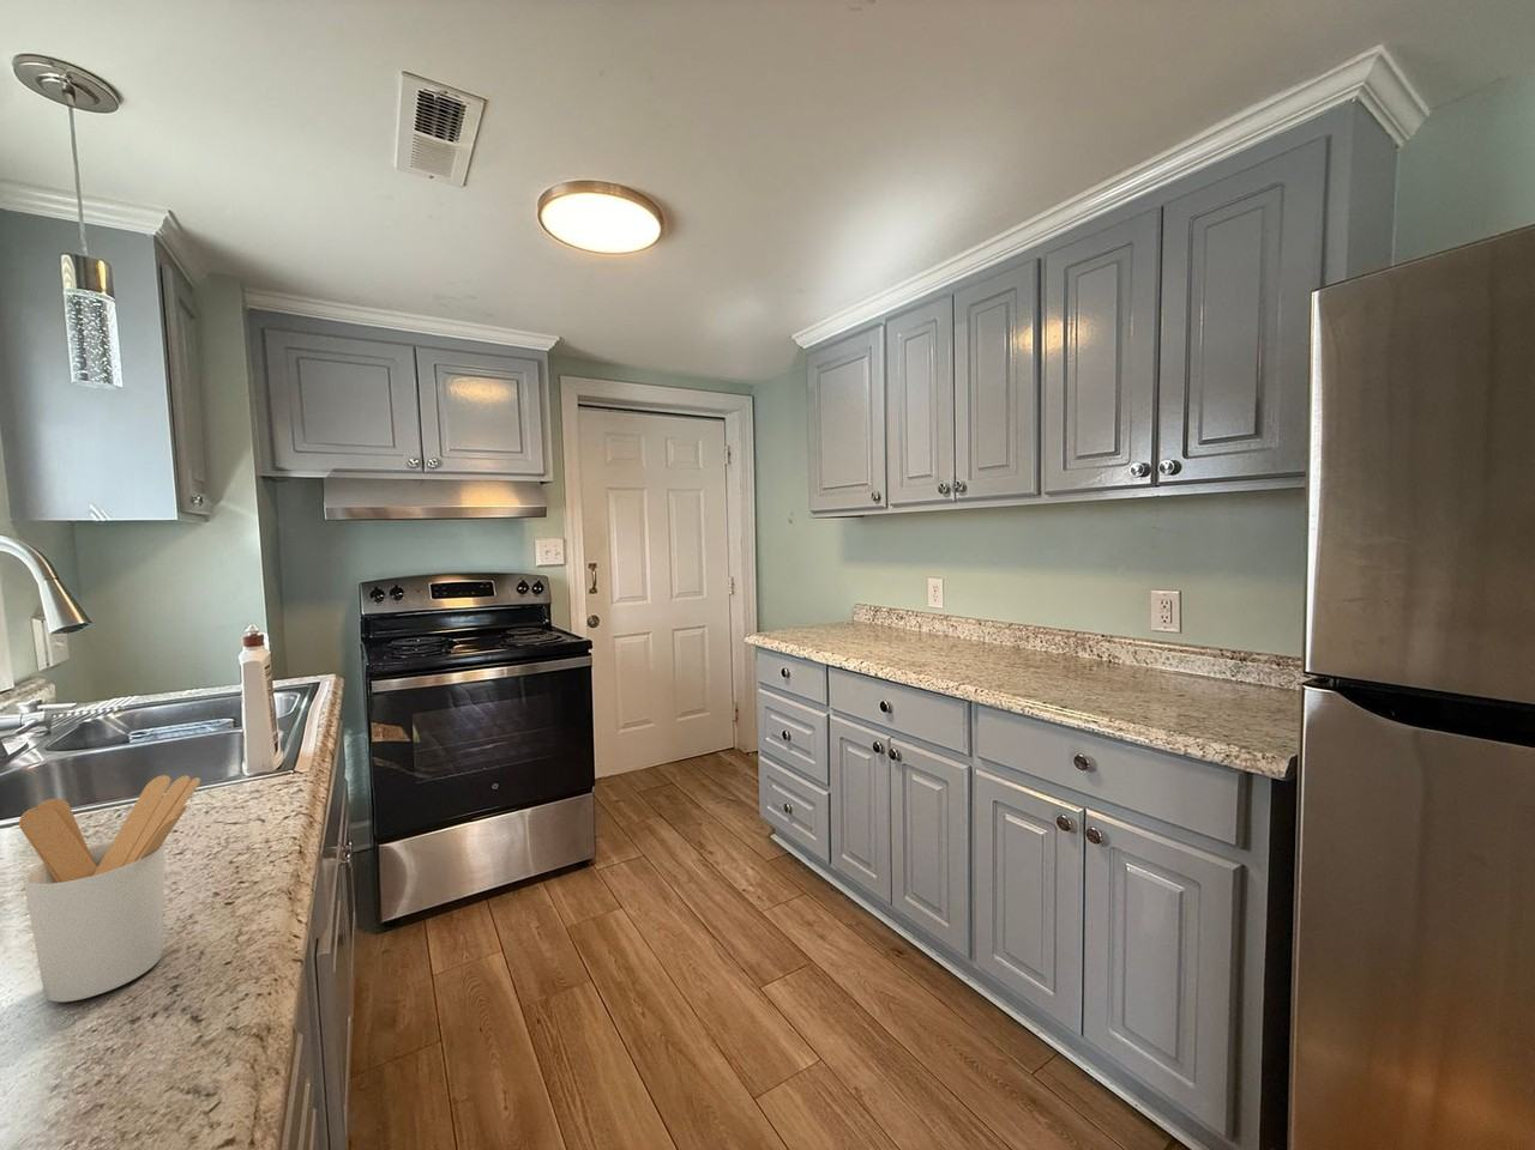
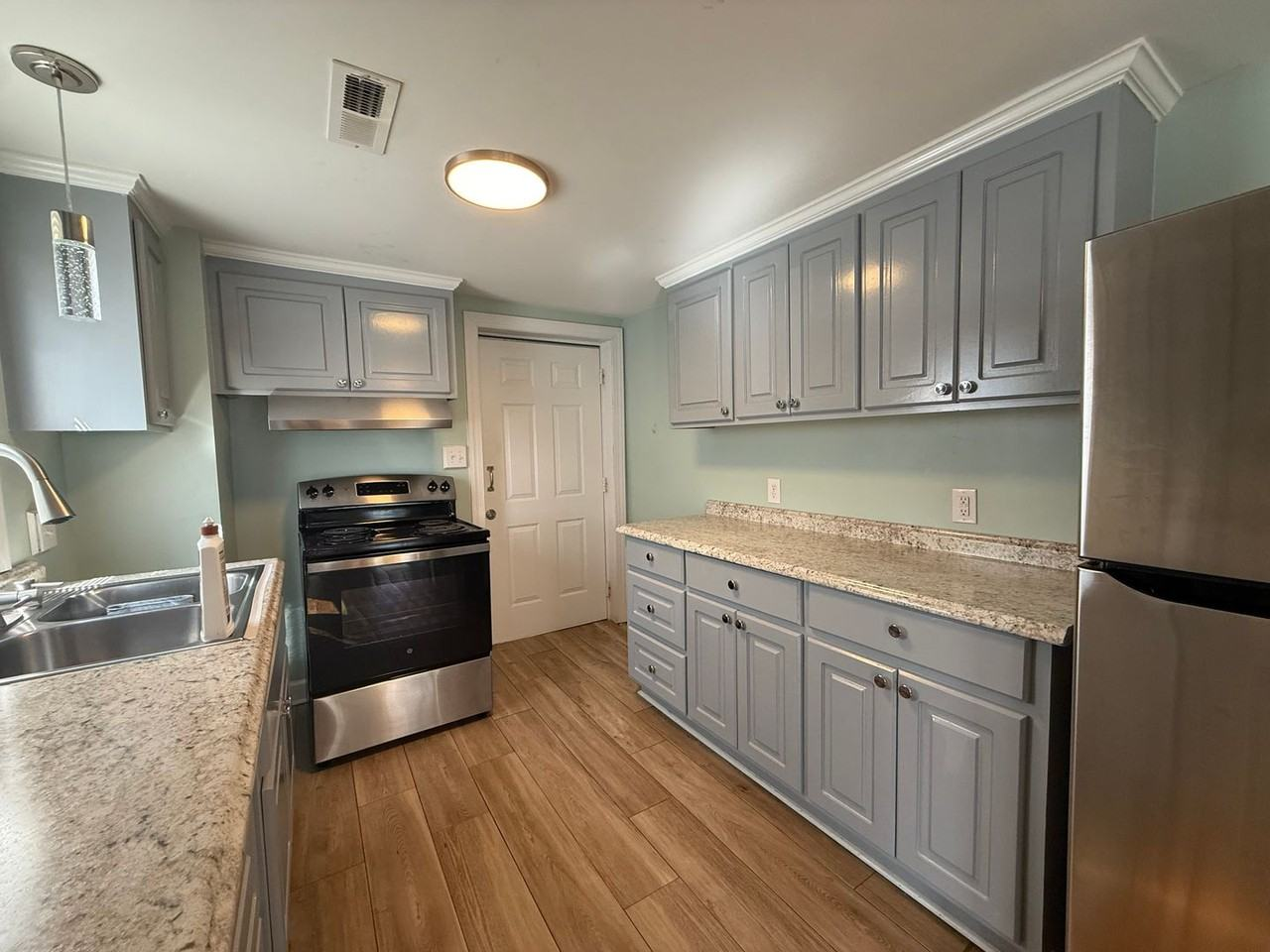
- utensil holder [18,774,202,1003]
